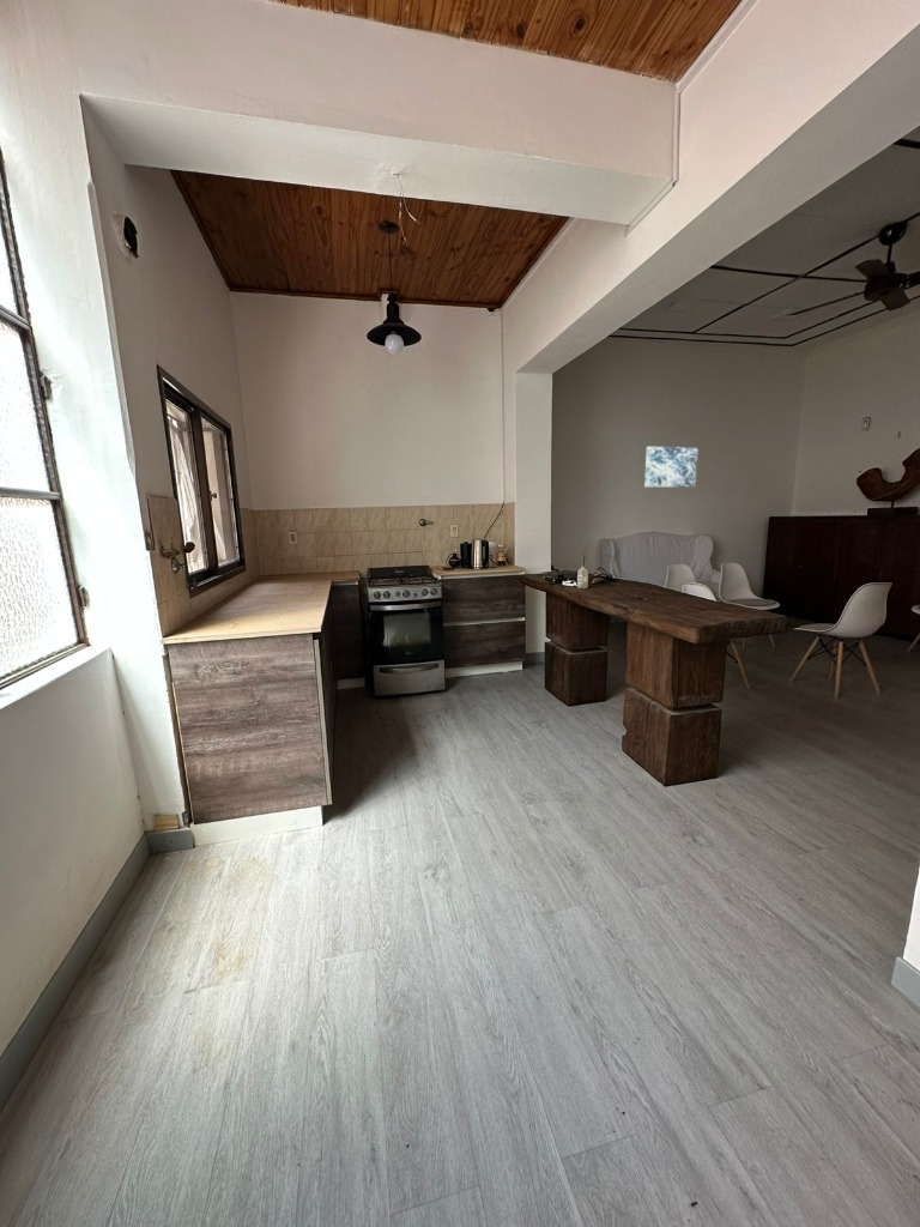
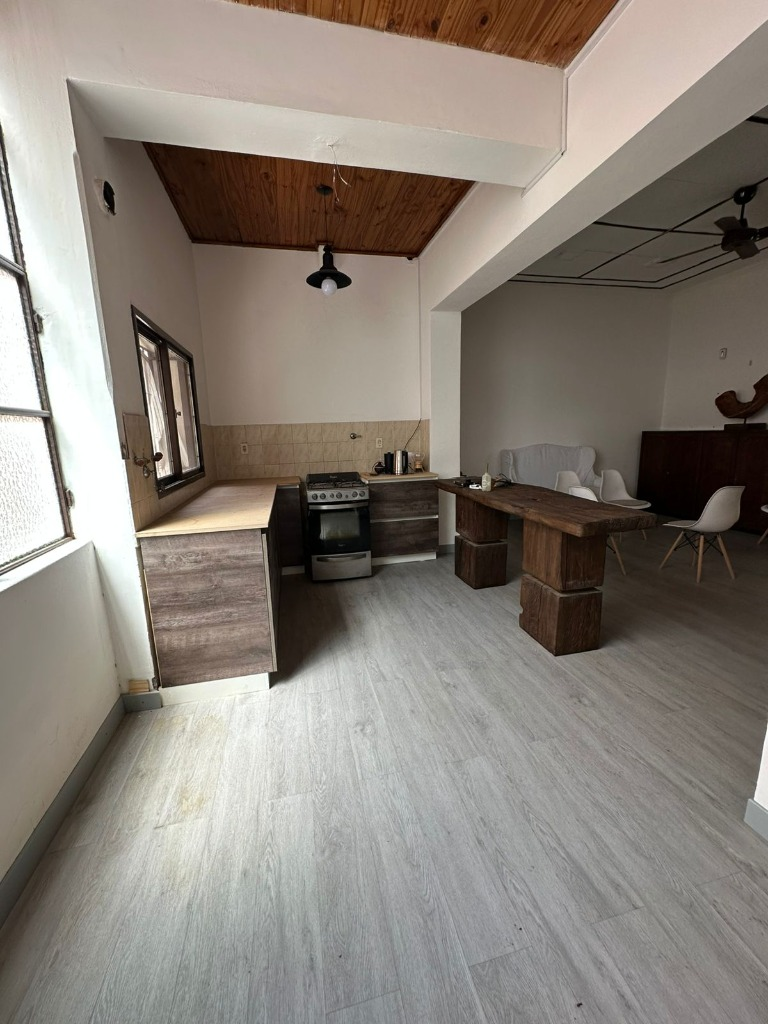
- wall art [643,446,700,489]
